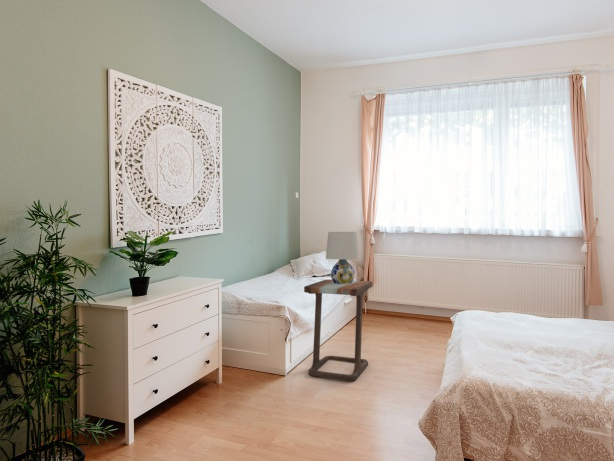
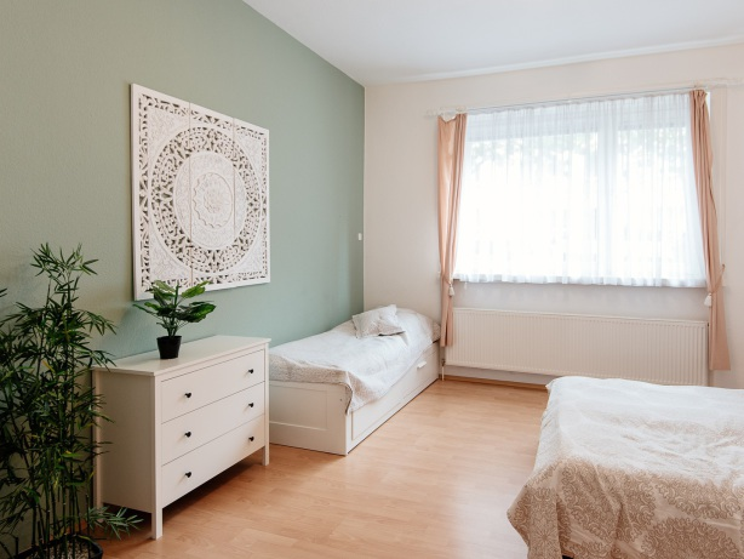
- table lamp [325,231,361,284]
- side table [303,279,385,381]
